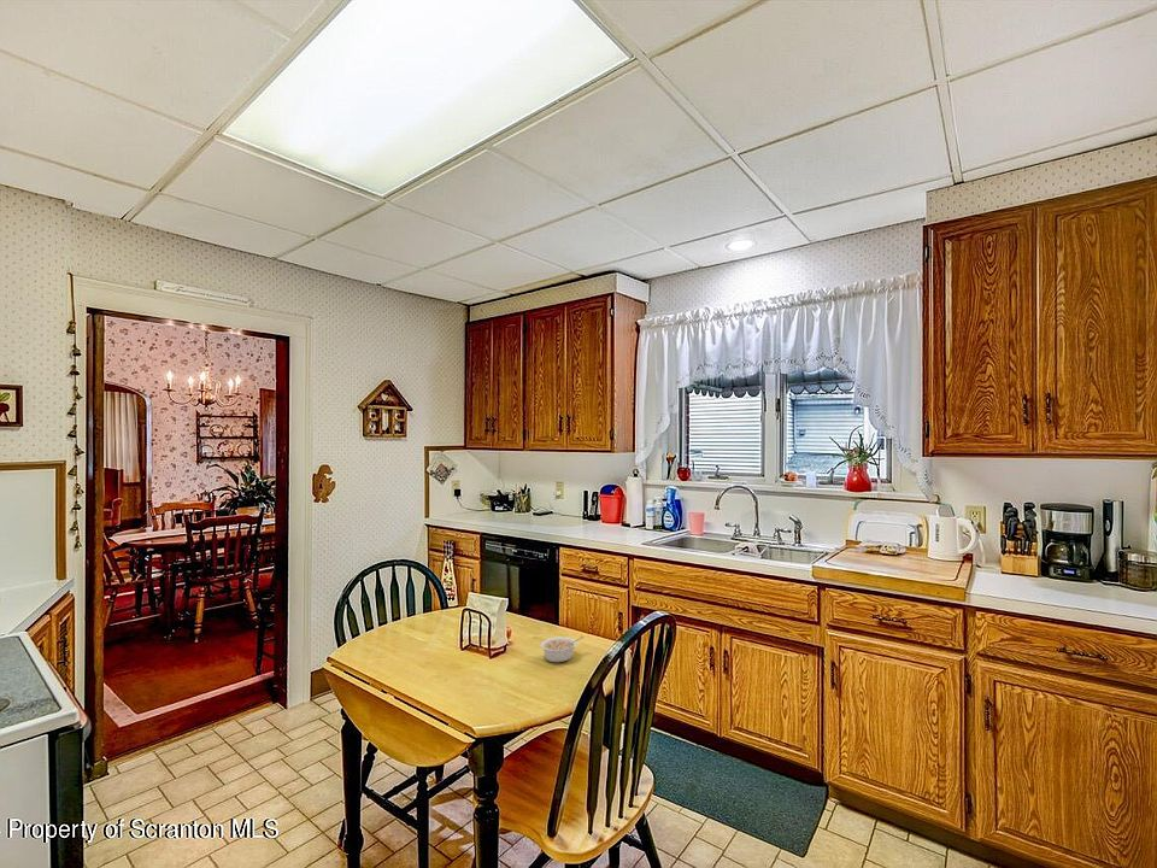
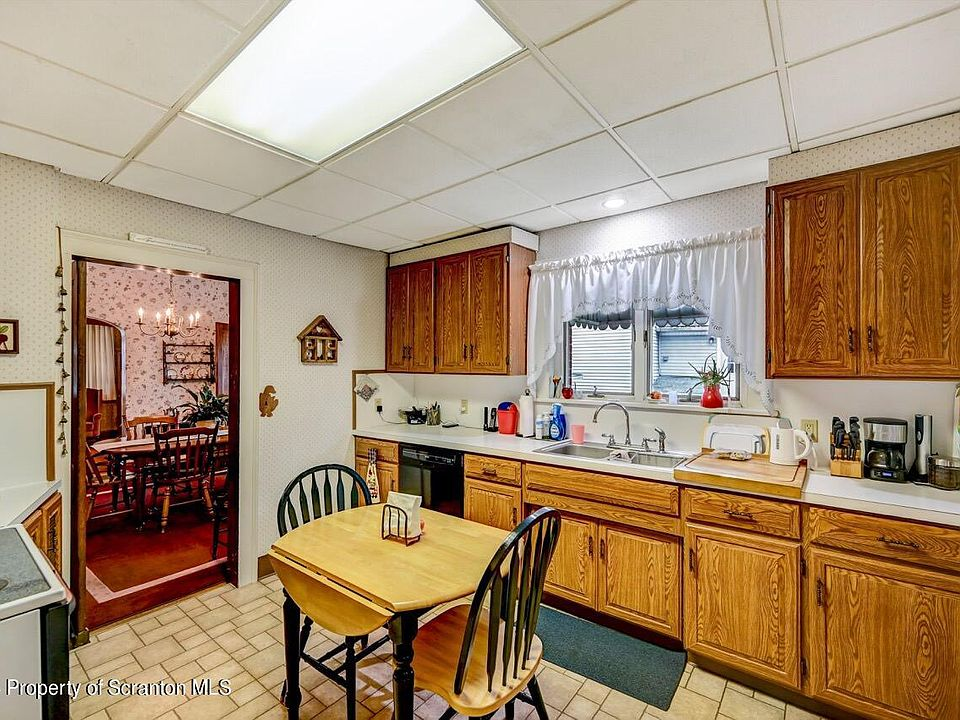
- legume [540,635,585,663]
